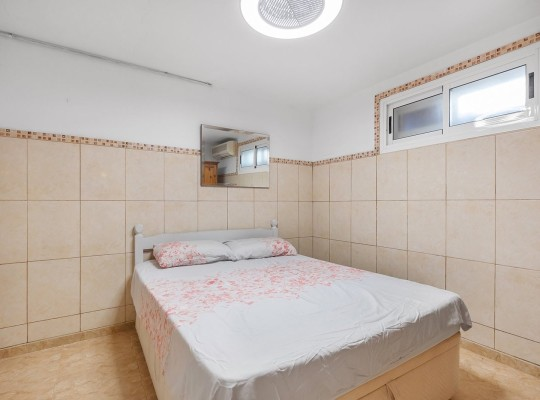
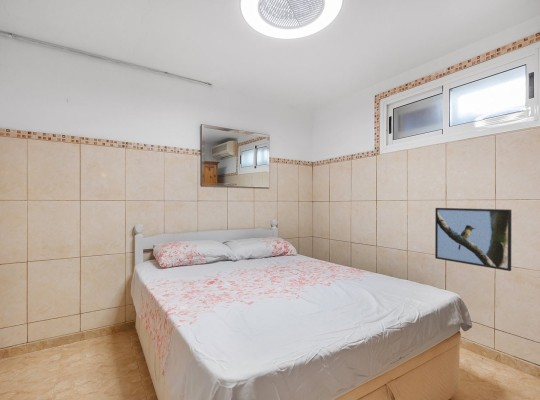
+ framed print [434,207,512,272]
